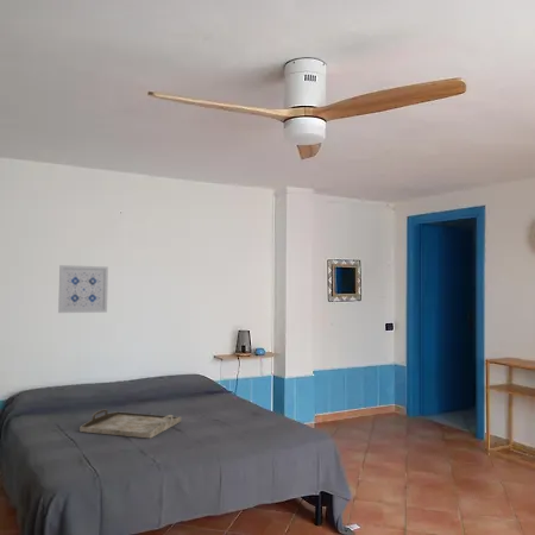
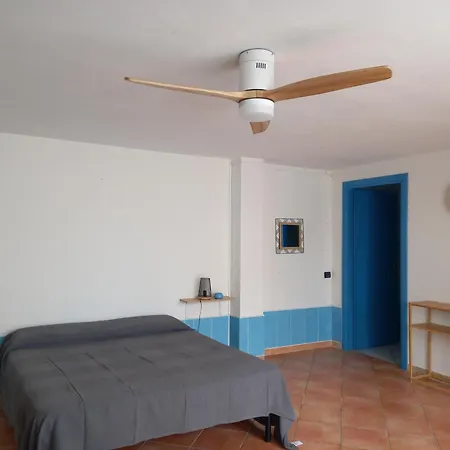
- serving tray [78,408,182,440]
- wall art [57,264,109,314]
